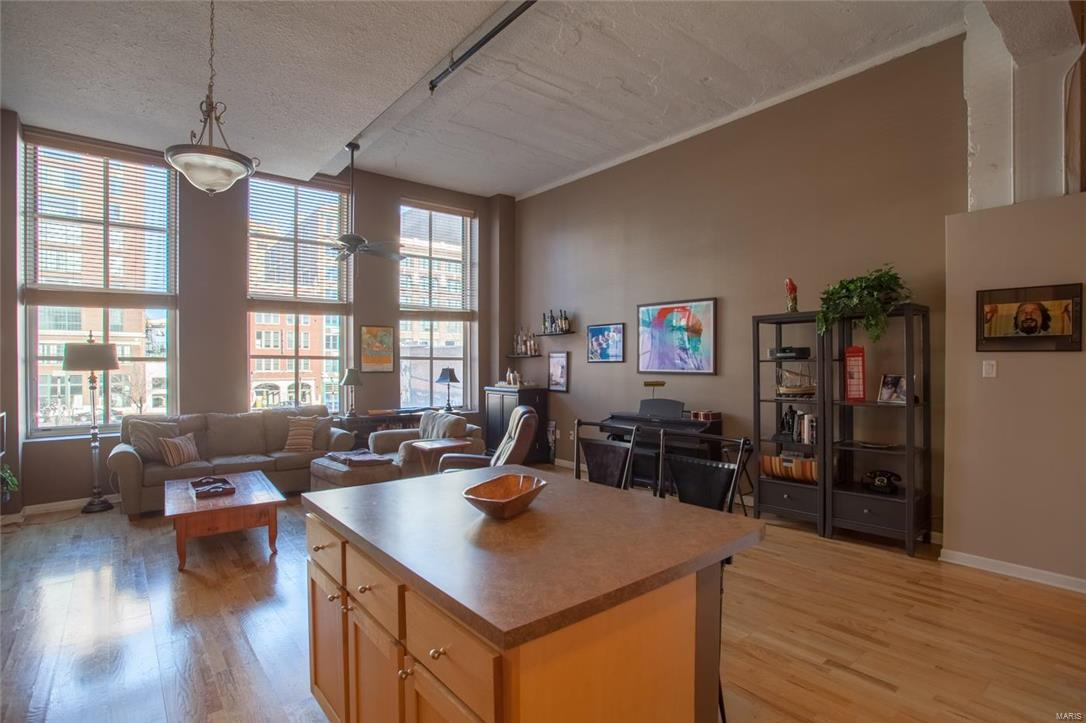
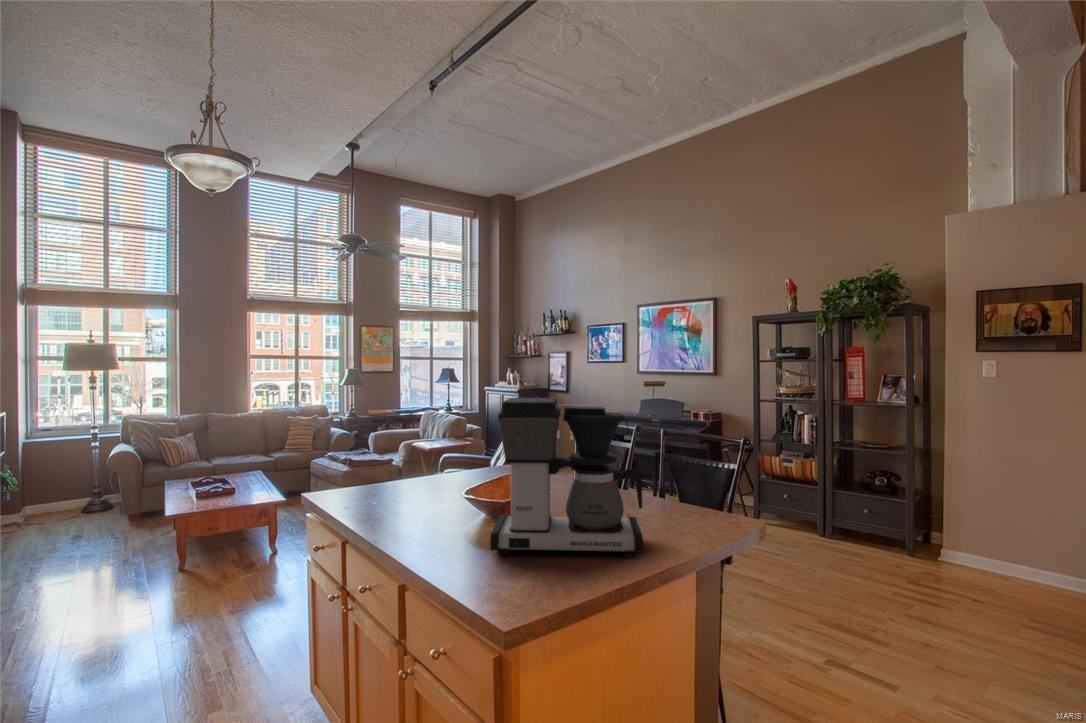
+ coffee maker [489,397,644,559]
